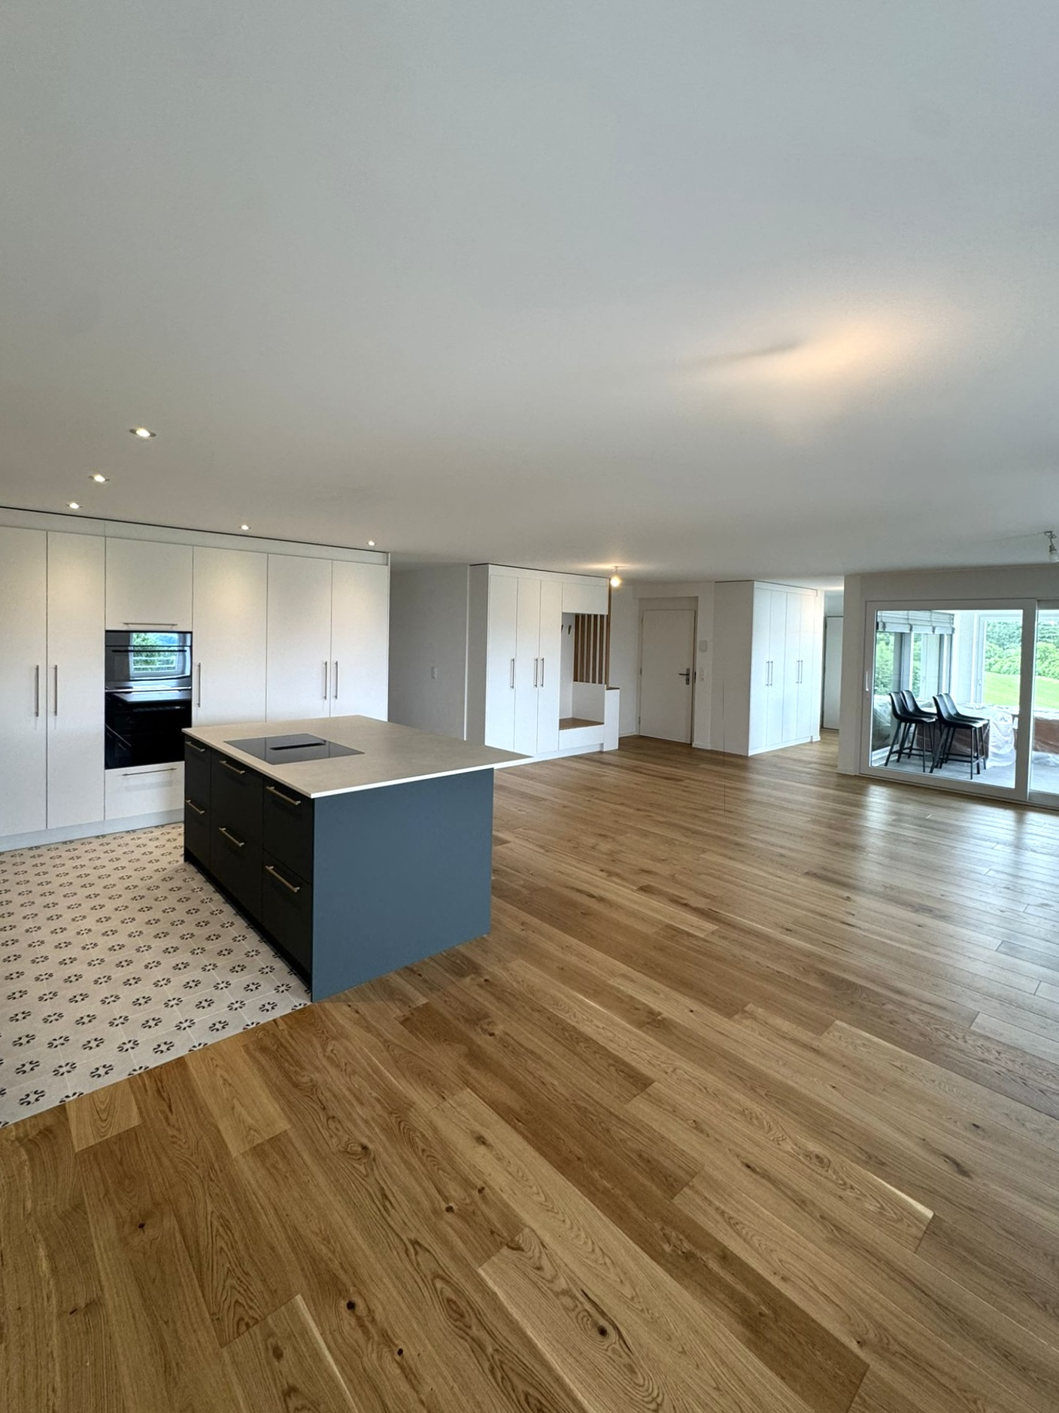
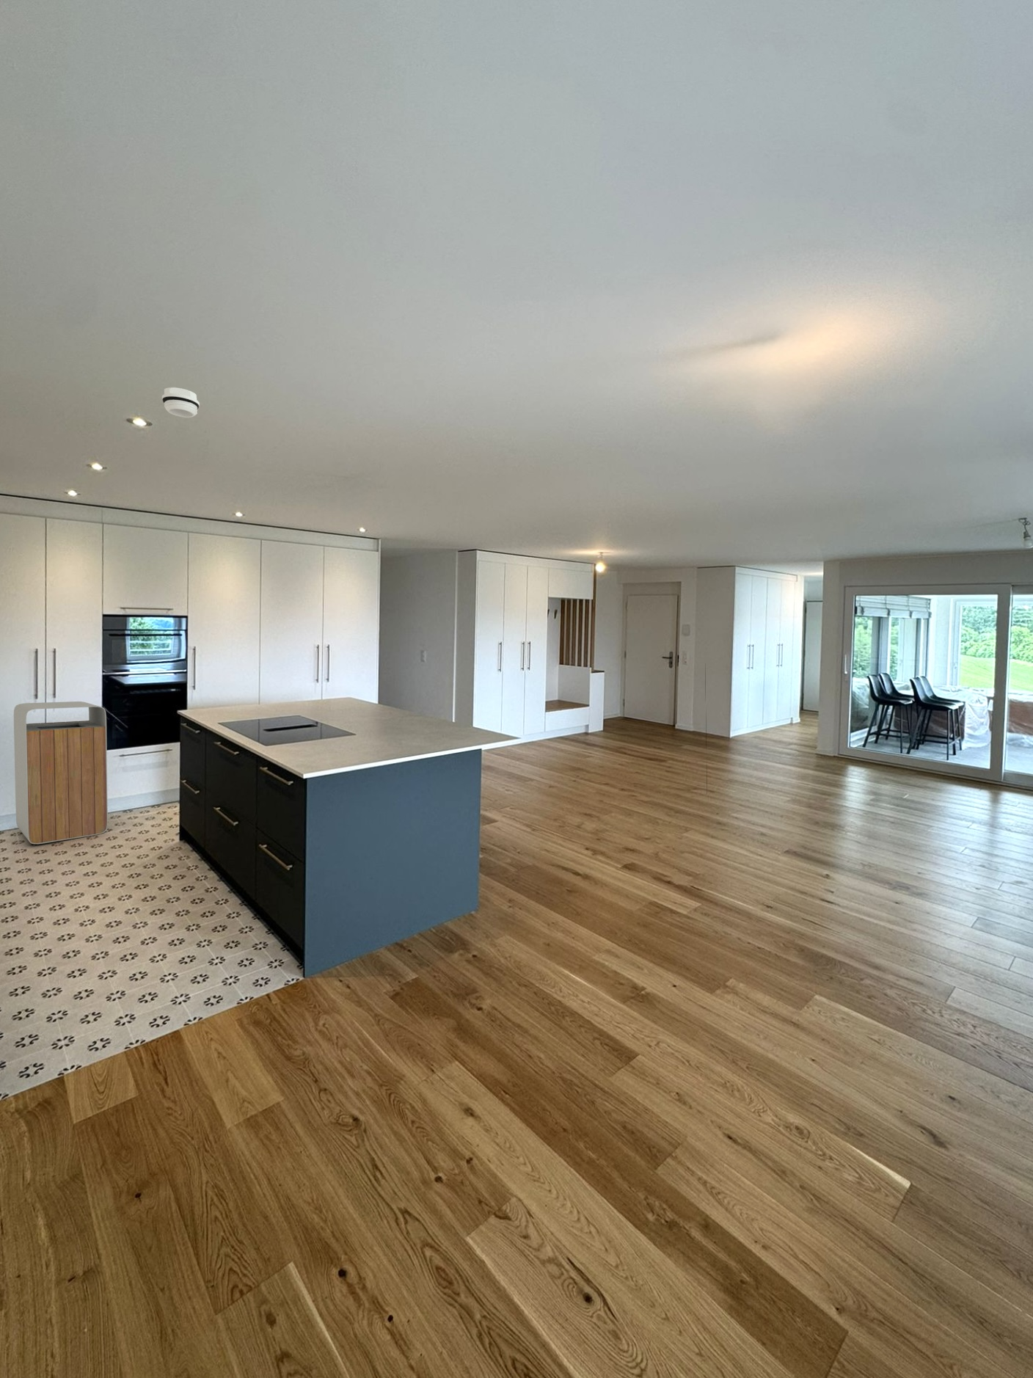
+ trash can [13,701,109,844]
+ smoke detector [162,386,201,418]
